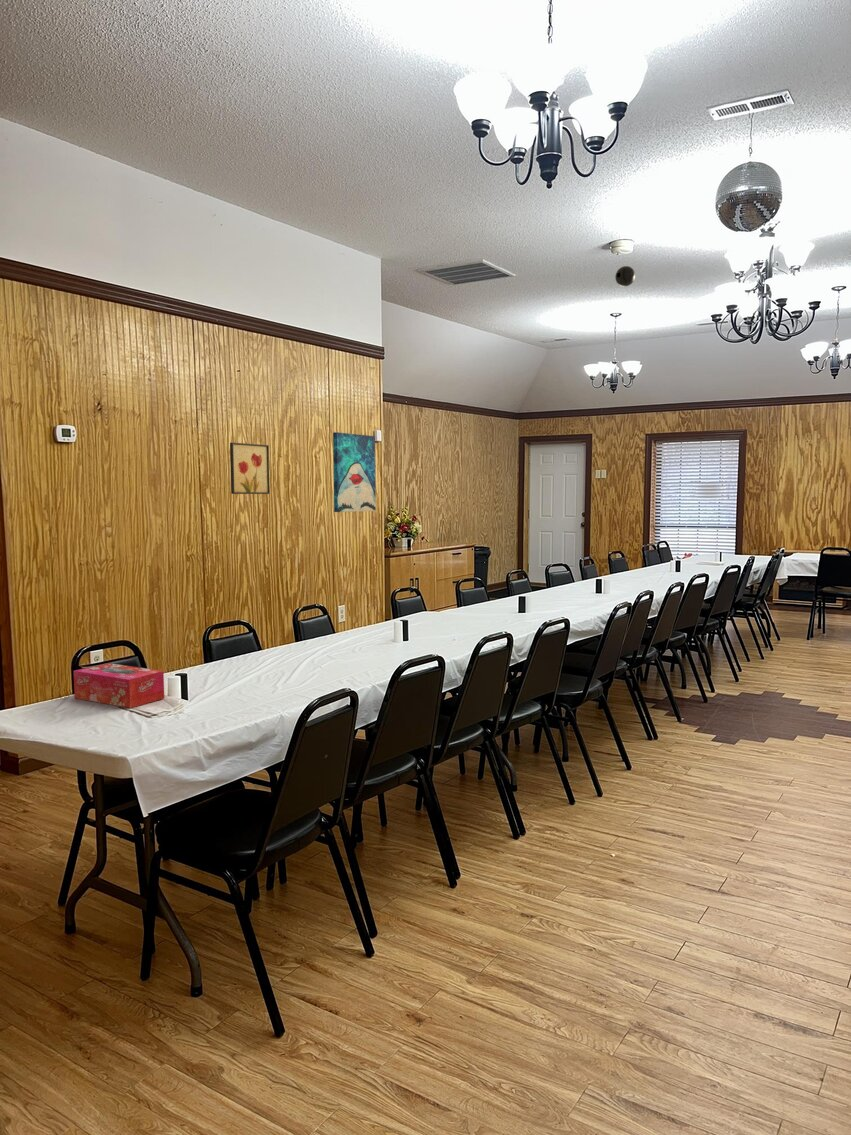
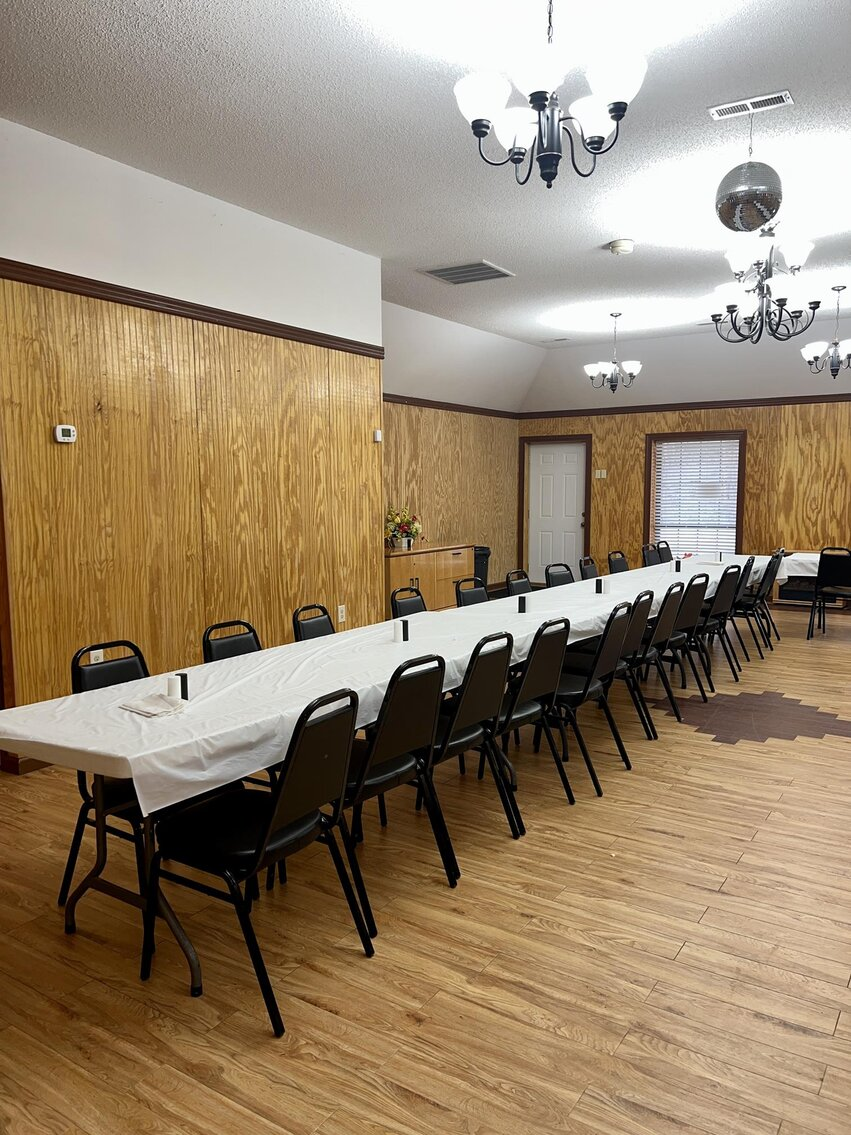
- wall art [332,431,377,513]
- tissue box [73,662,165,709]
- wall art [229,442,271,495]
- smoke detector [614,265,636,287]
